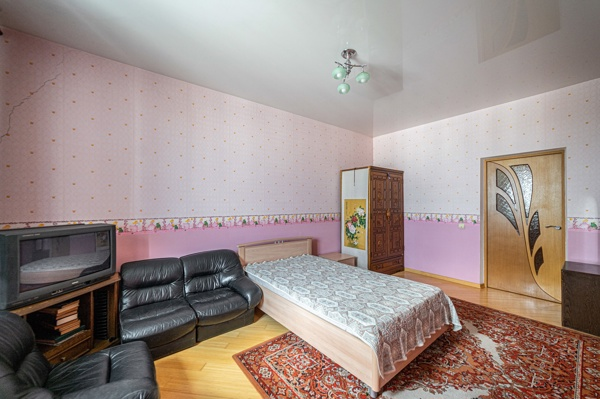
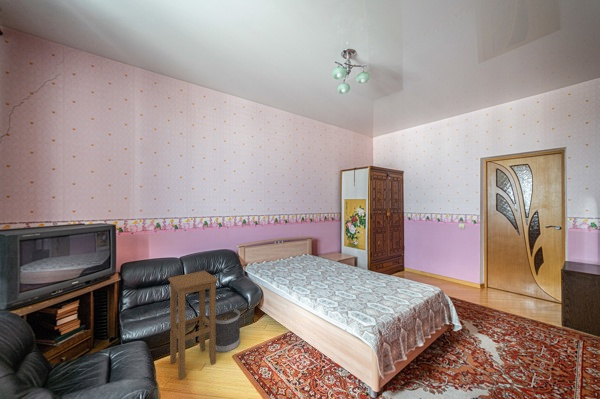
+ stool [167,270,219,381]
+ wastebasket [216,308,241,353]
